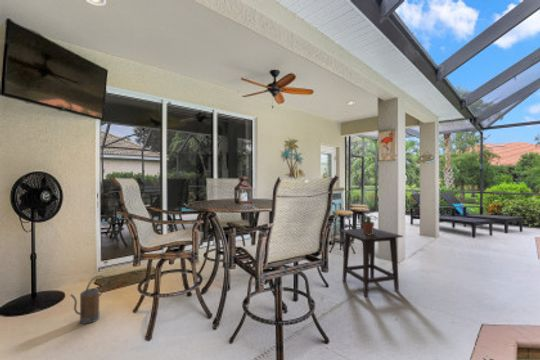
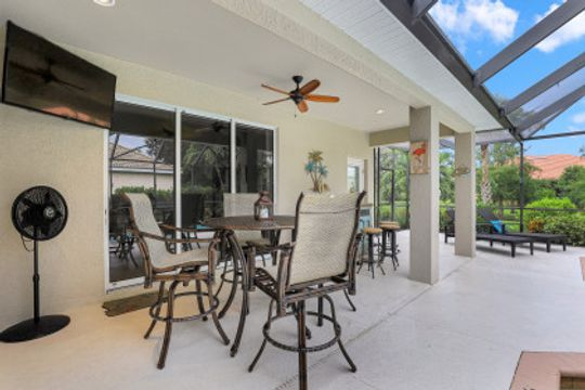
- side table [338,227,404,298]
- watering can [69,274,108,325]
- potted plant [358,214,379,235]
